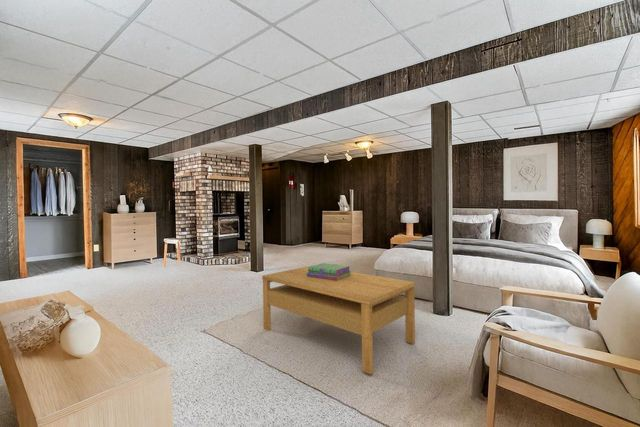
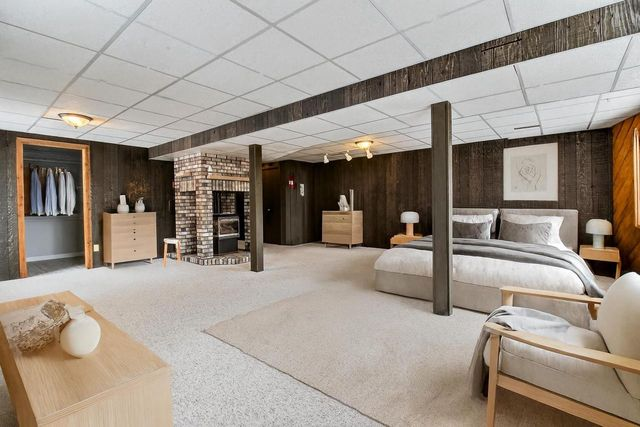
- coffee table [261,265,416,375]
- stack of books [307,262,352,280]
